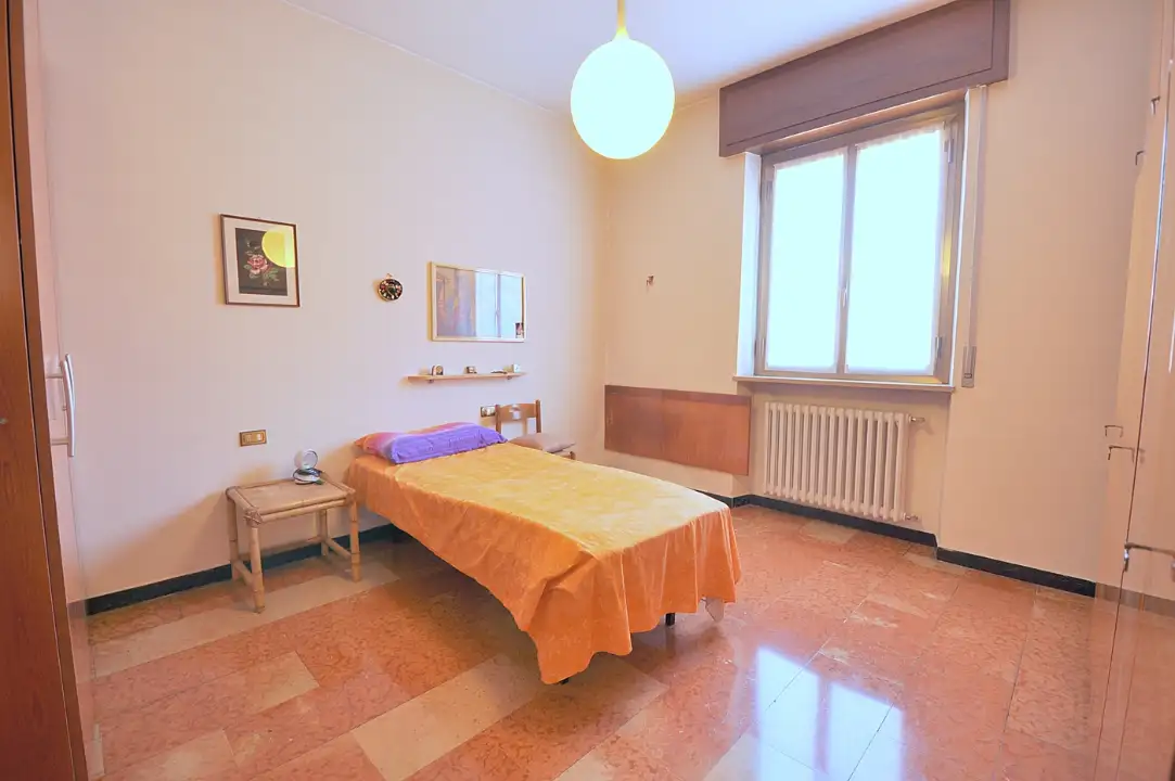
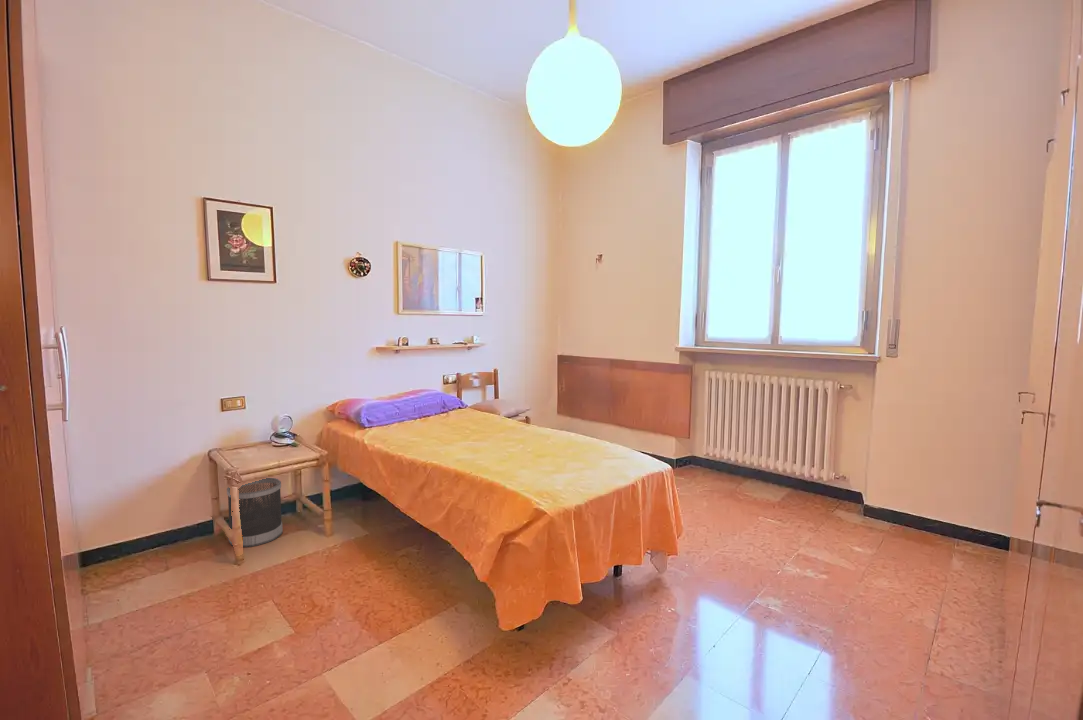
+ wastebasket [226,477,284,548]
